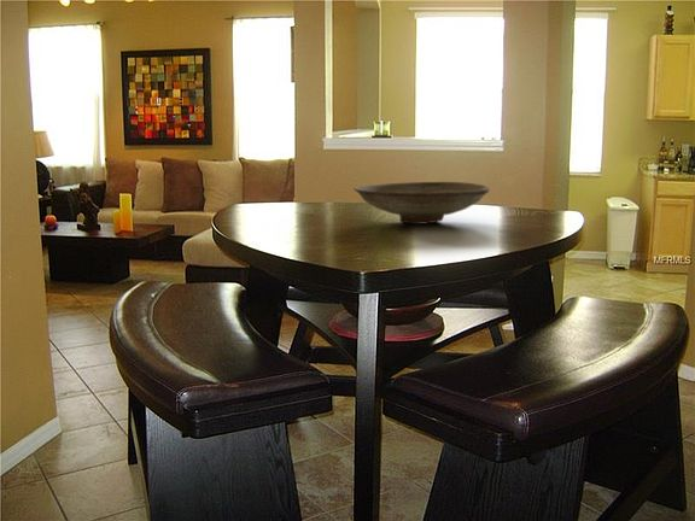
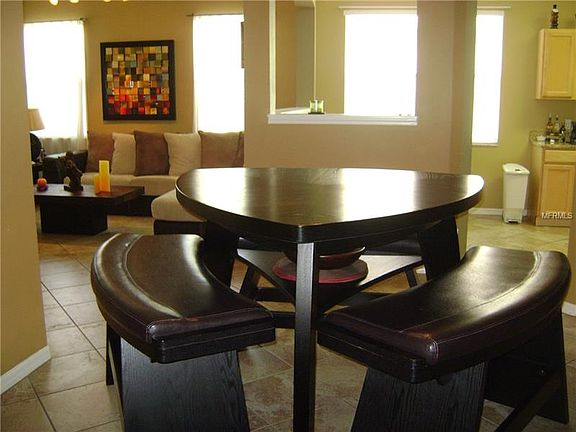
- decorative bowl [352,181,491,226]
